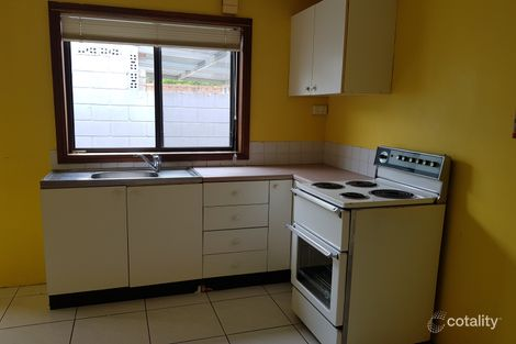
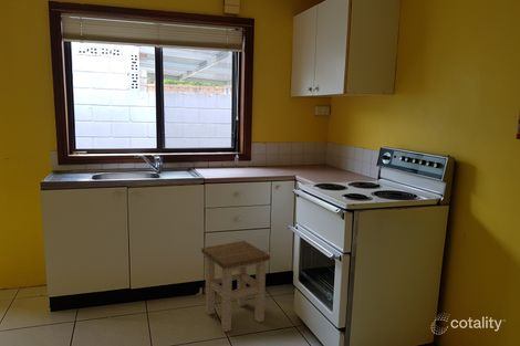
+ stool [200,240,271,333]
